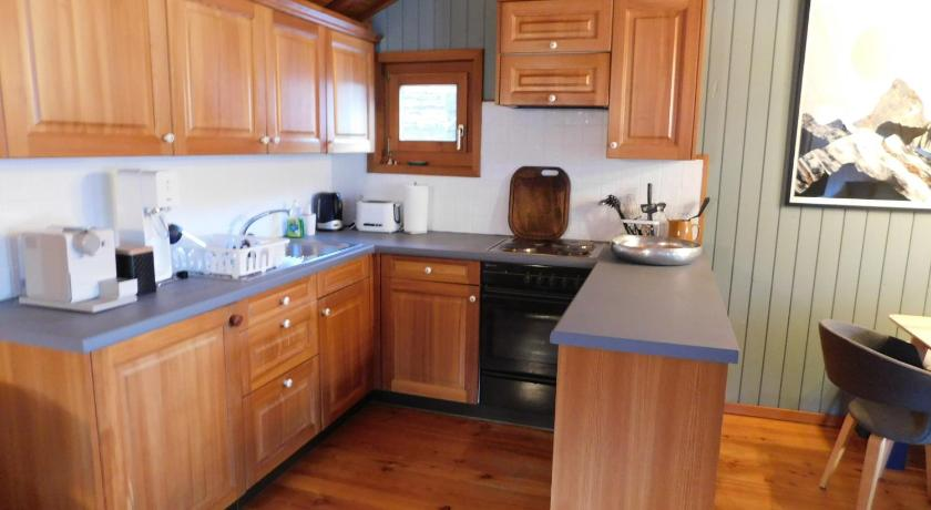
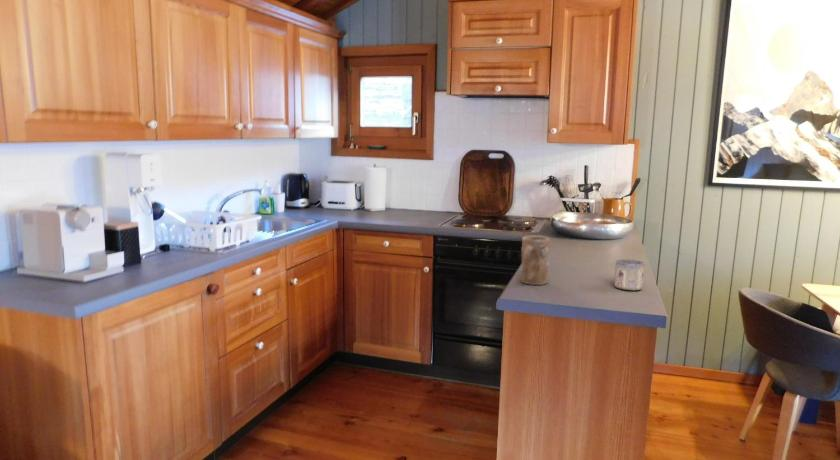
+ mug [614,258,645,291]
+ mug [520,234,551,286]
